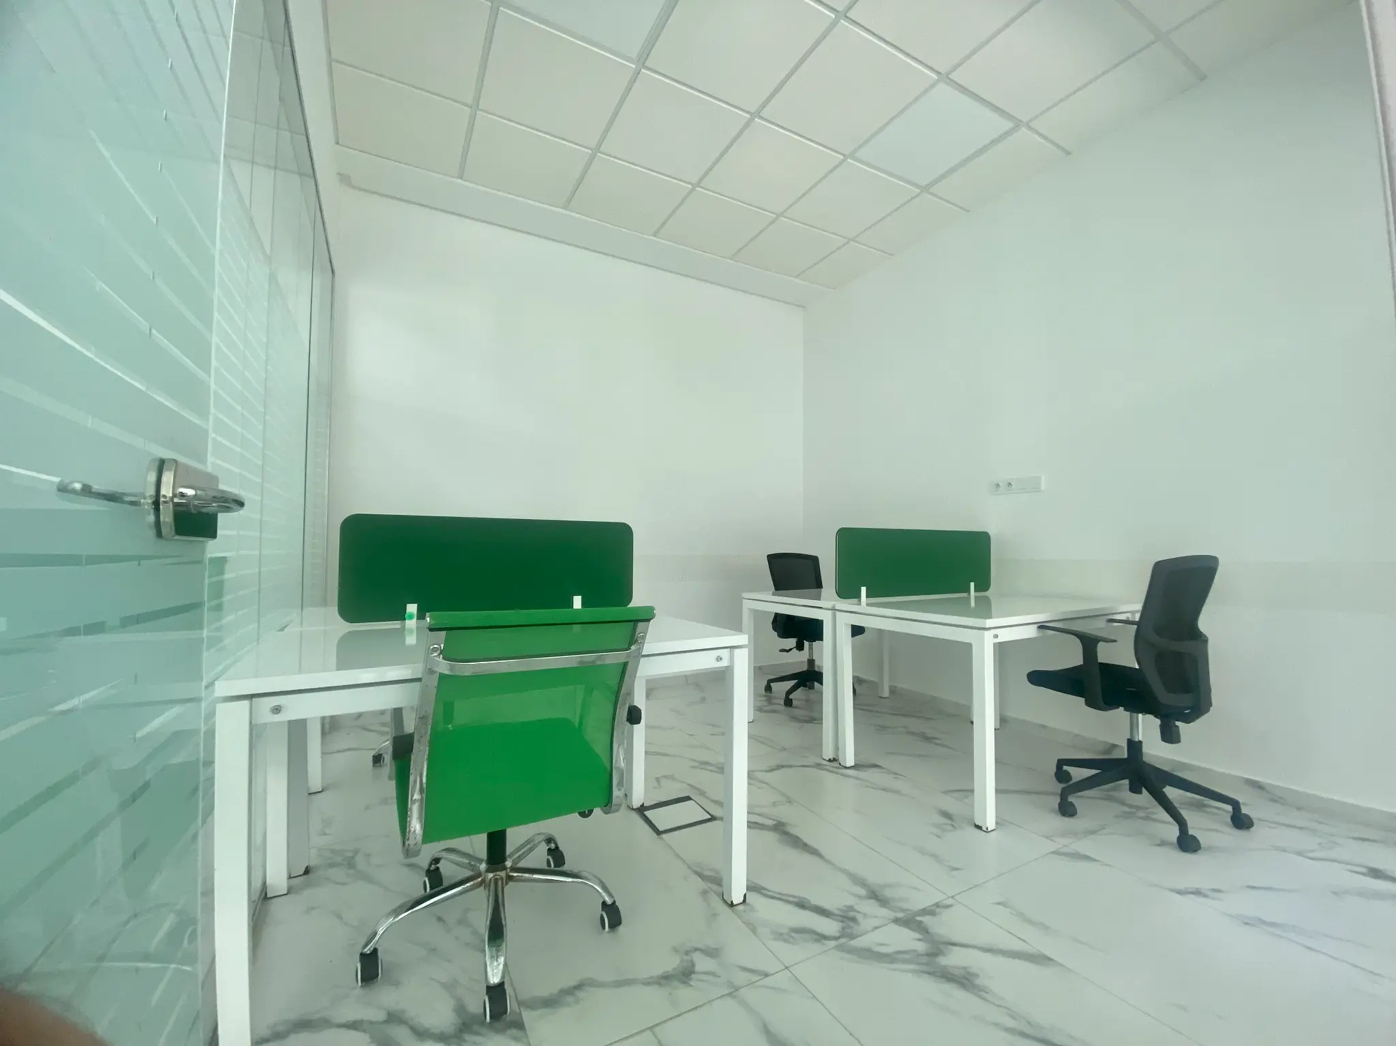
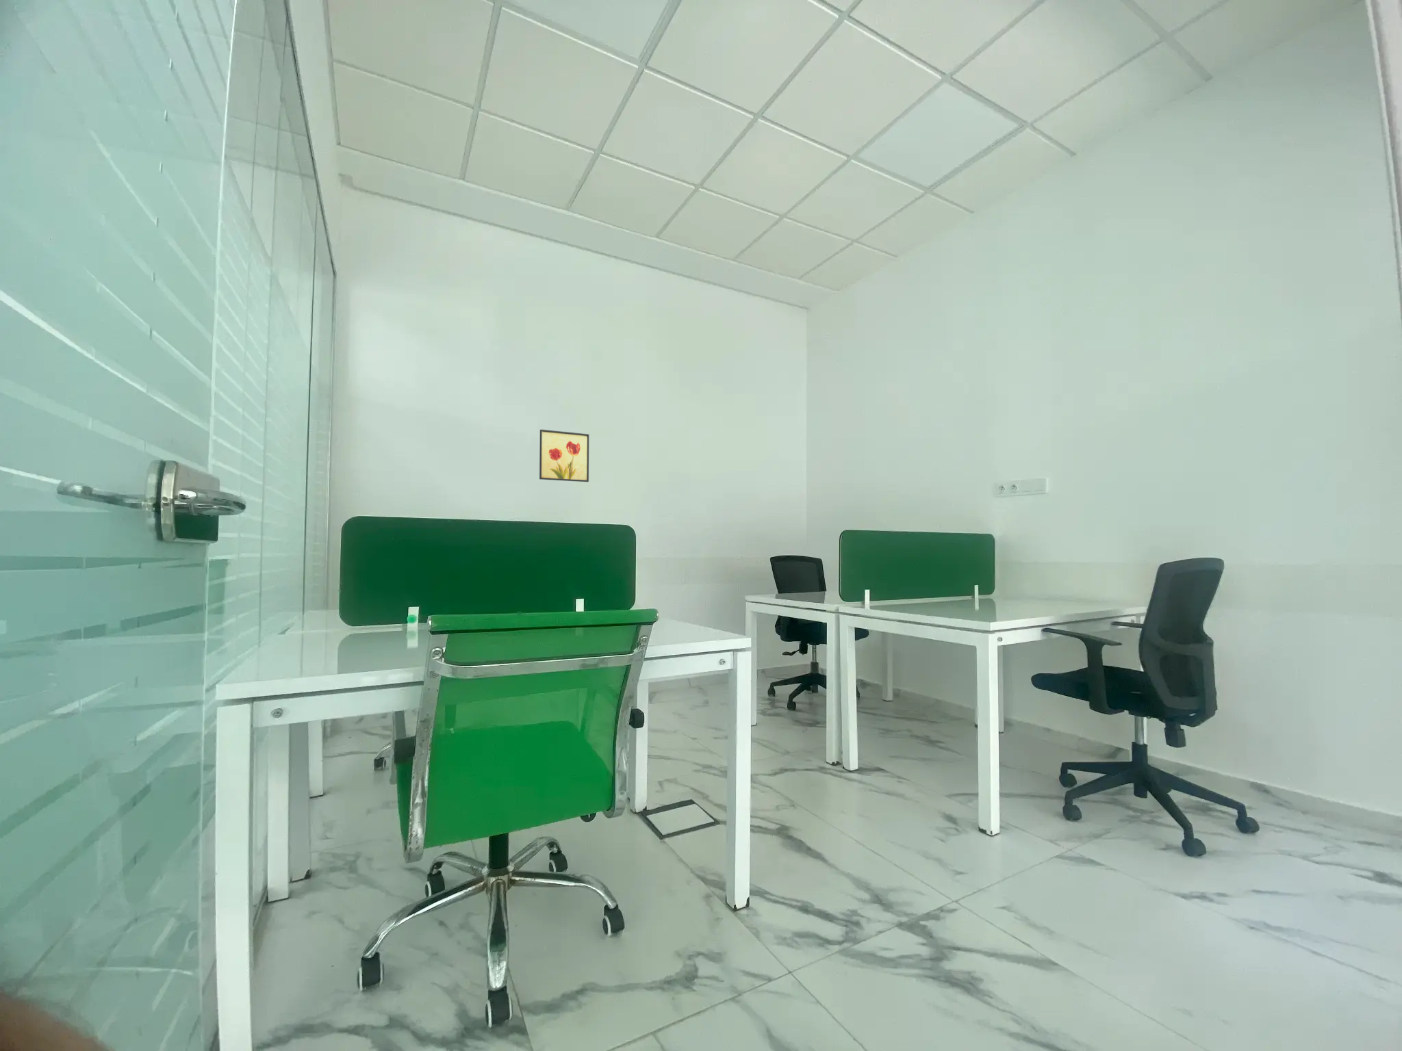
+ wall art [539,429,590,482]
